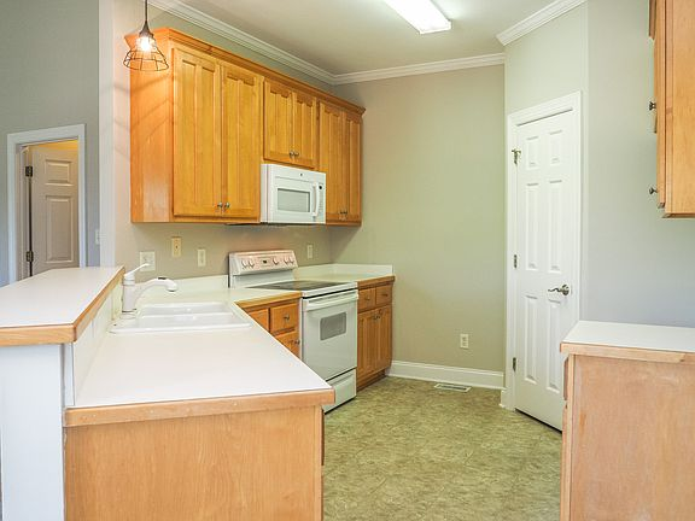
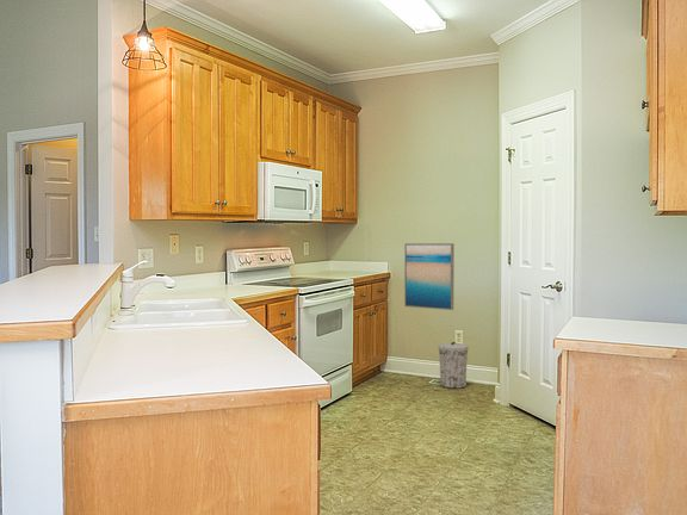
+ trash can [438,341,470,390]
+ wall art [403,242,456,311]
